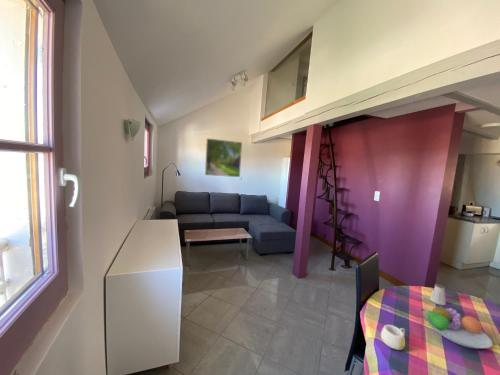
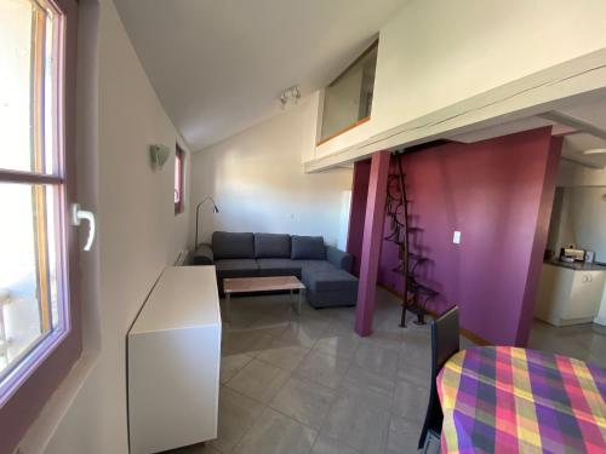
- fruit bowl [419,304,493,350]
- saltshaker [429,283,447,306]
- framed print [204,137,243,178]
- mug [380,324,406,351]
